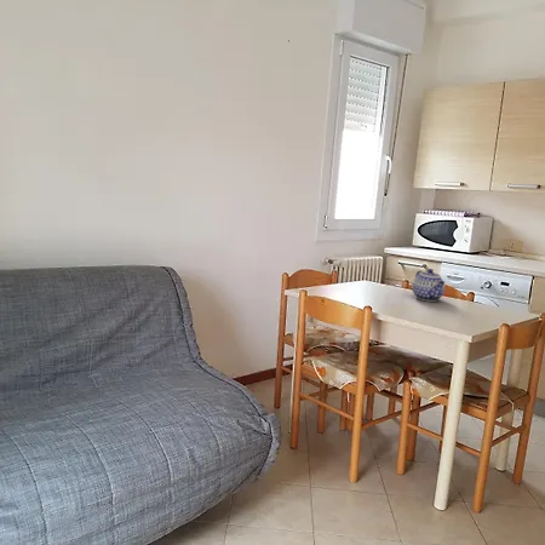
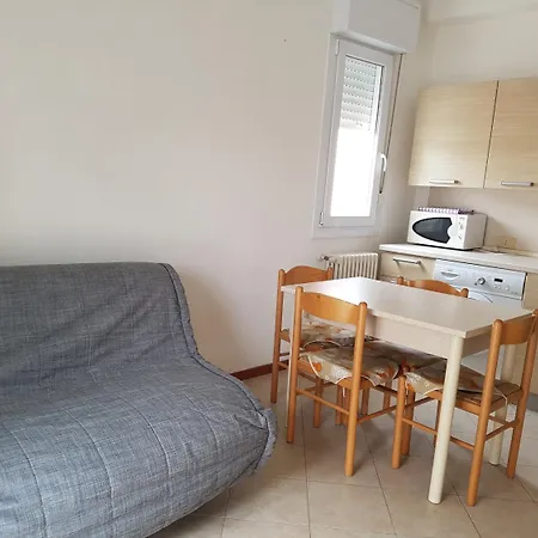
- teapot [411,268,446,303]
